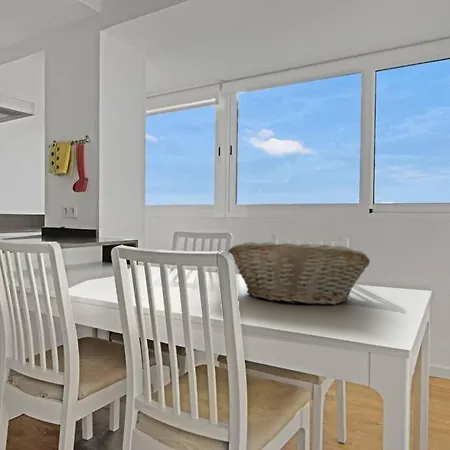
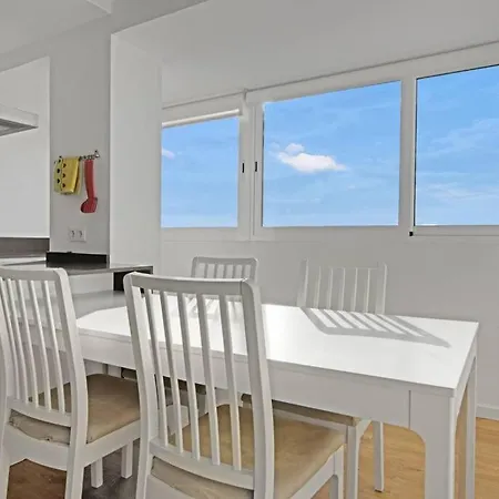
- fruit basket [227,241,371,306]
